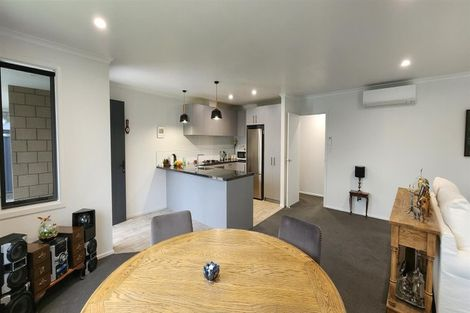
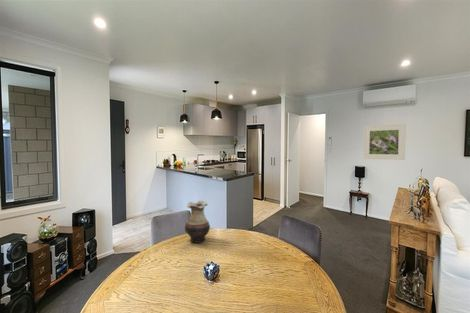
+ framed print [363,123,407,161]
+ vase [184,200,211,244]
